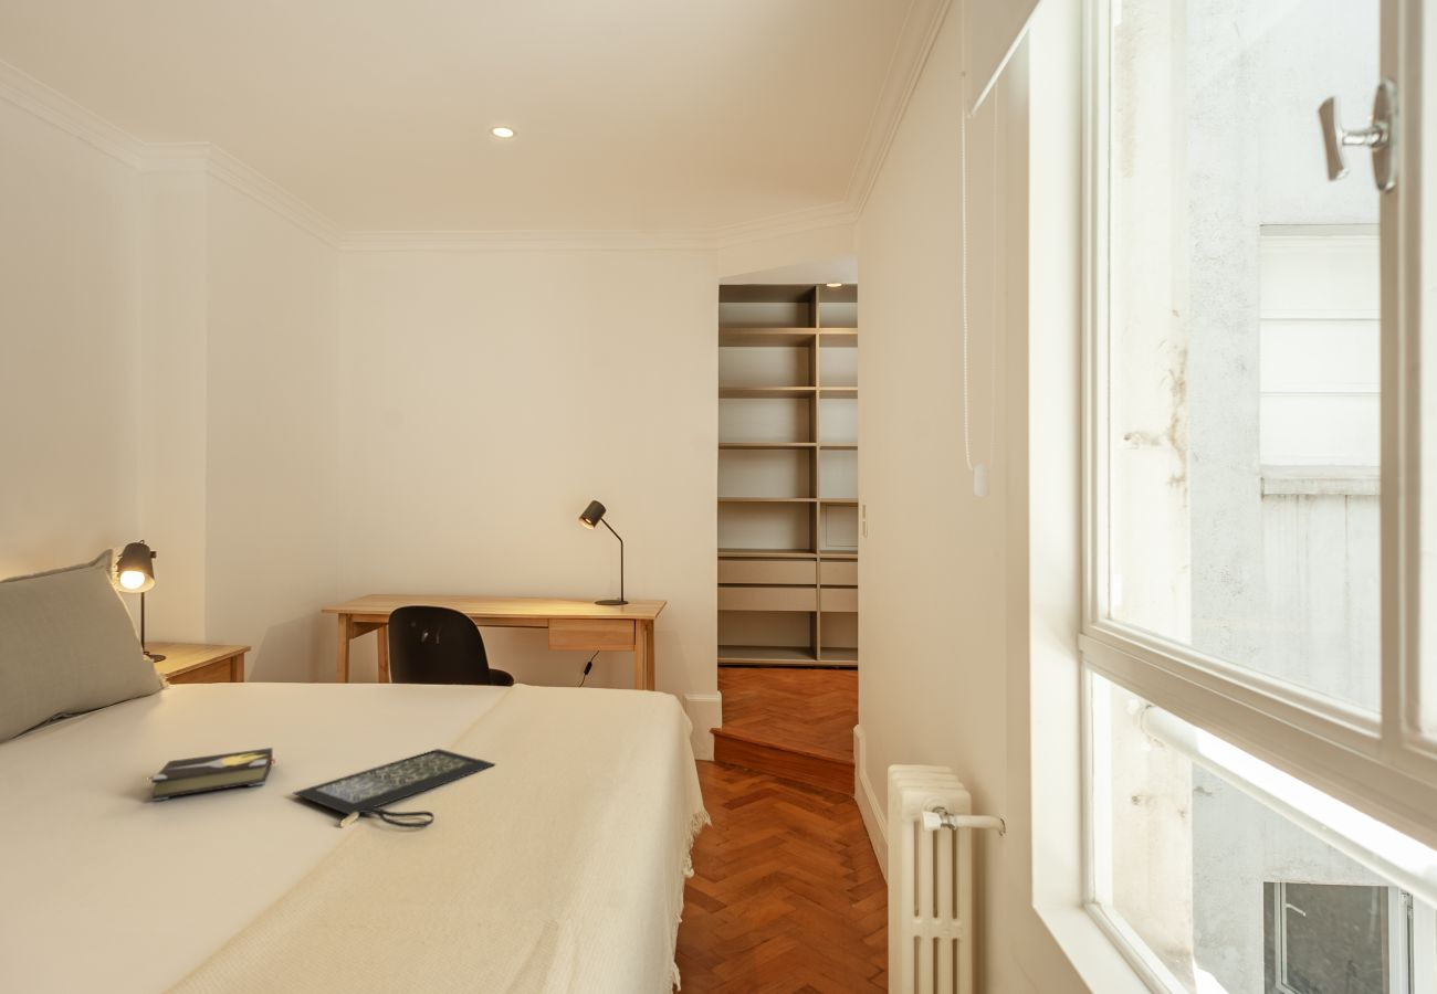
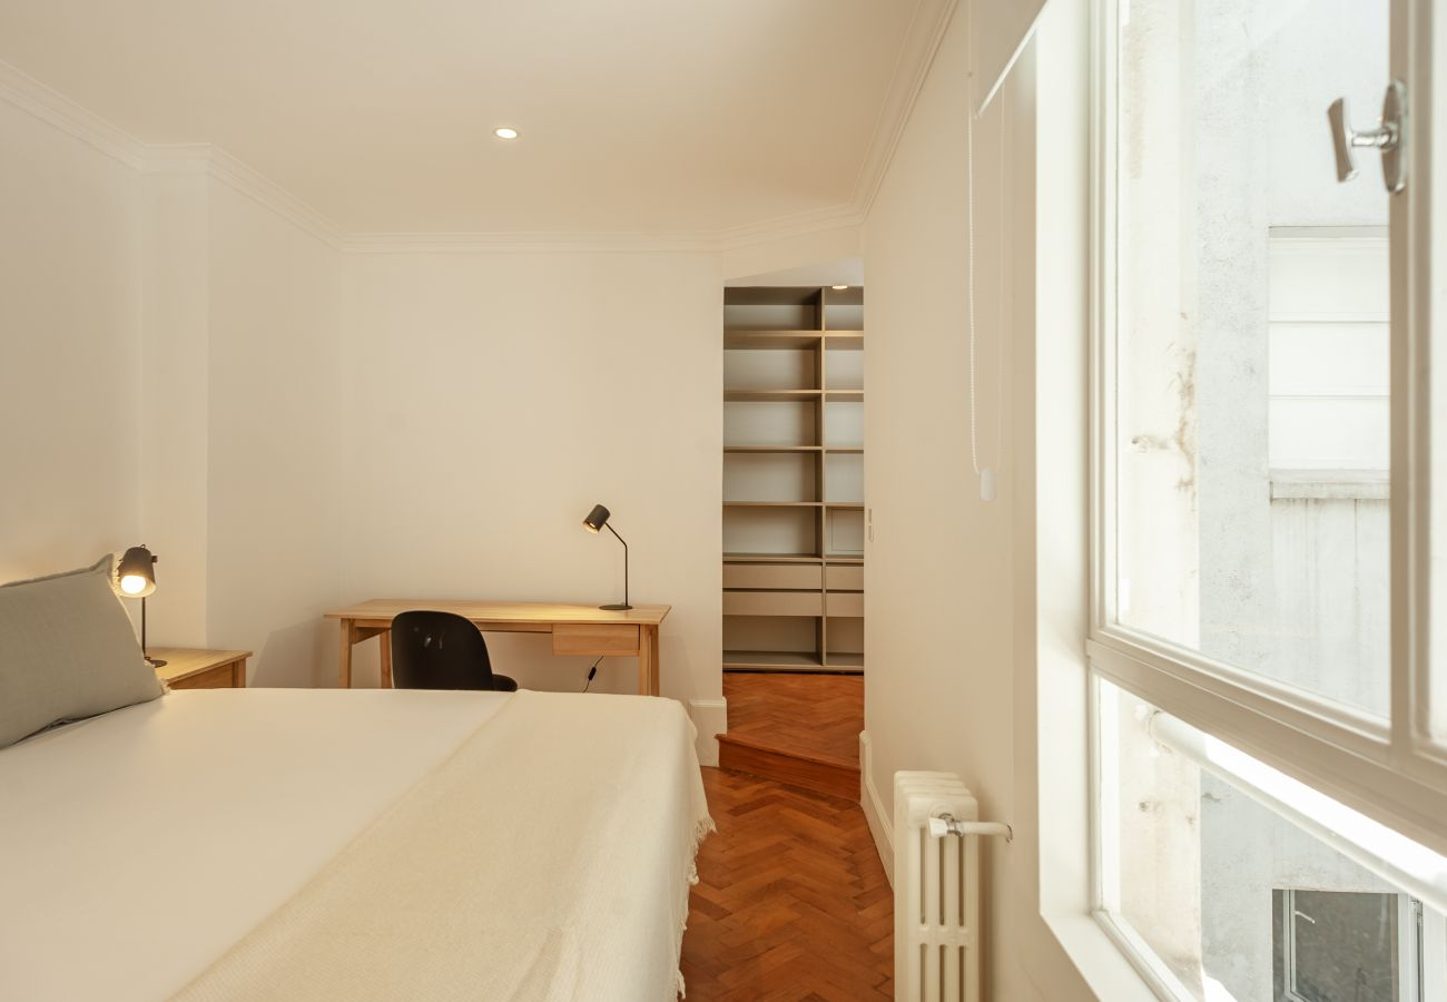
- clutch bag [292,748,496,829]
- hardback book [149,747,276,803]
